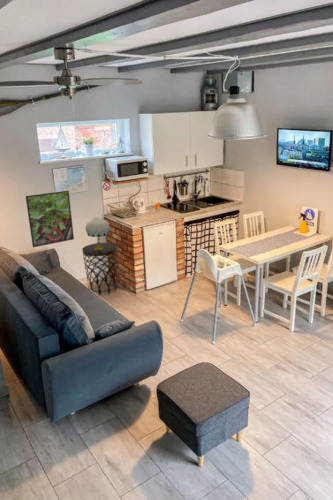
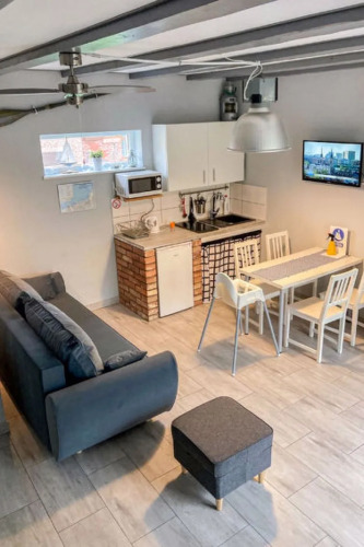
- table lamp [85,216,110,250]
- side table [81,242,119,296]
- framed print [25,190,75,248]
